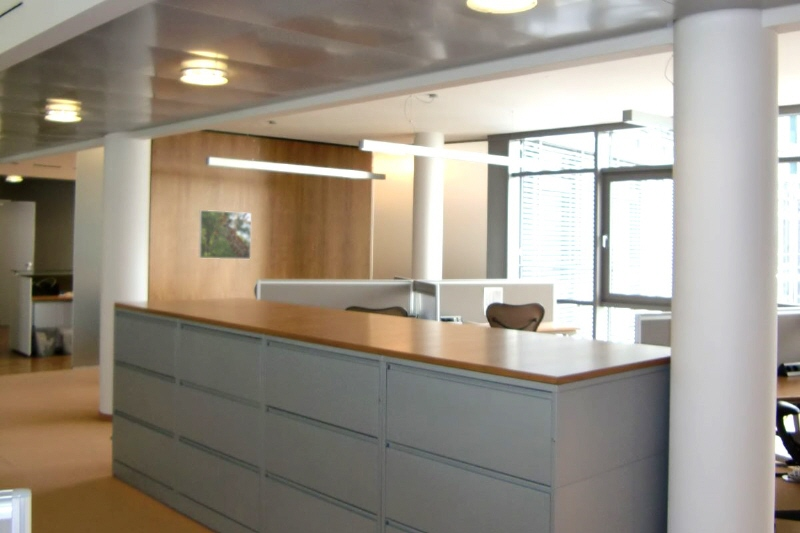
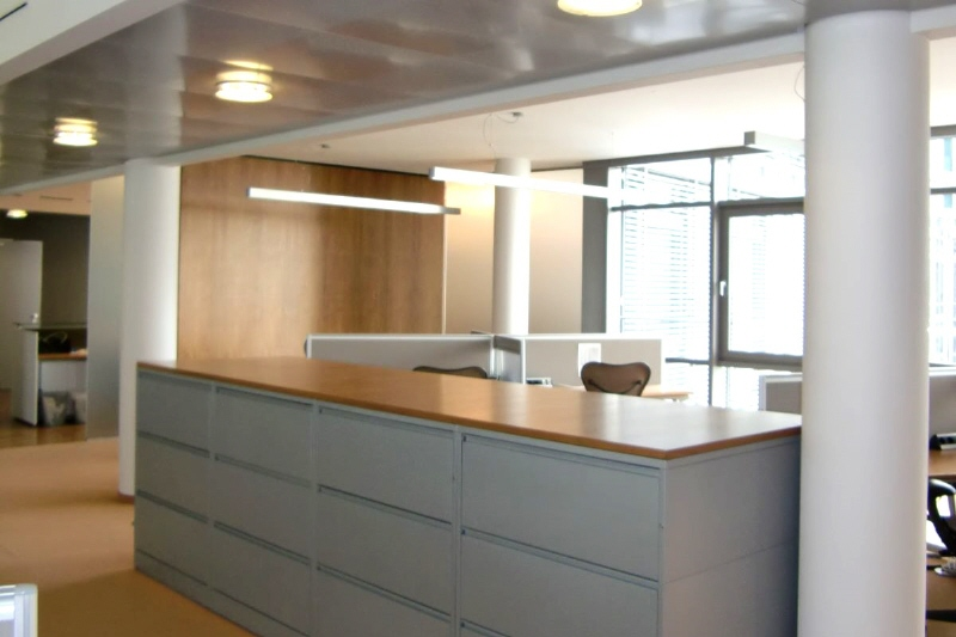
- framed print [198,209,252,260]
